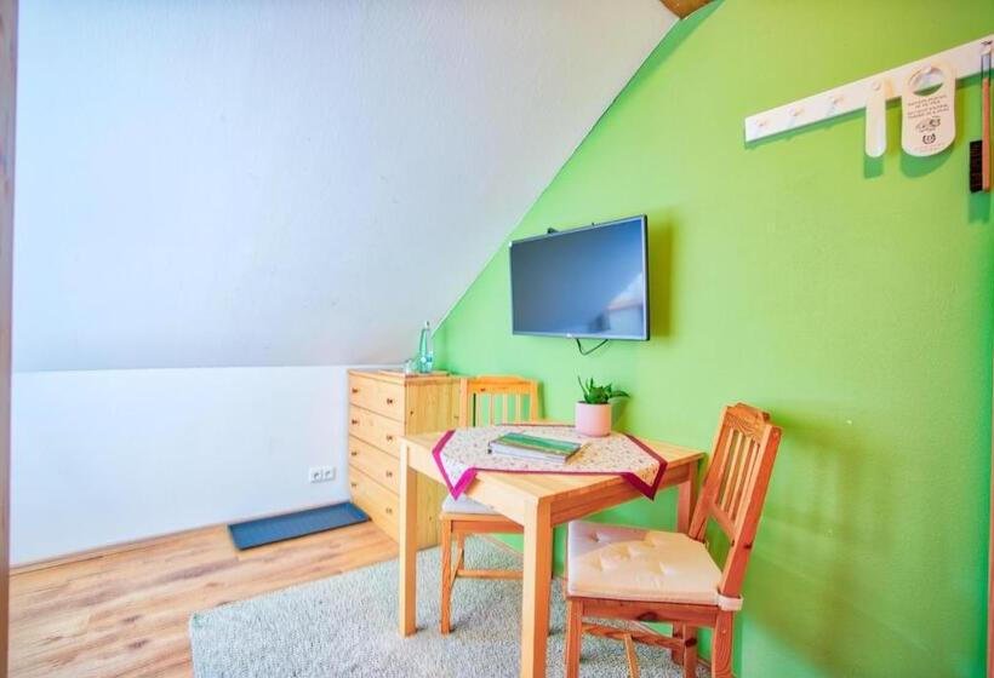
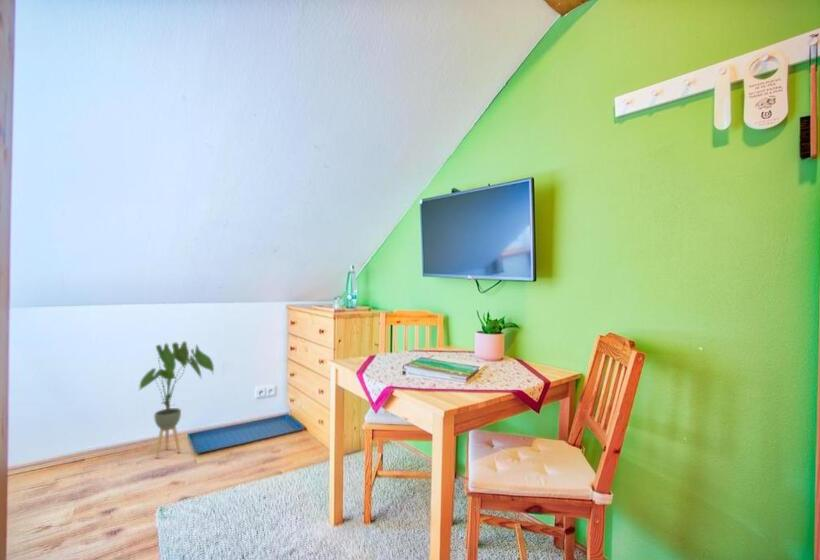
+ house plant [137,340,215,459]
